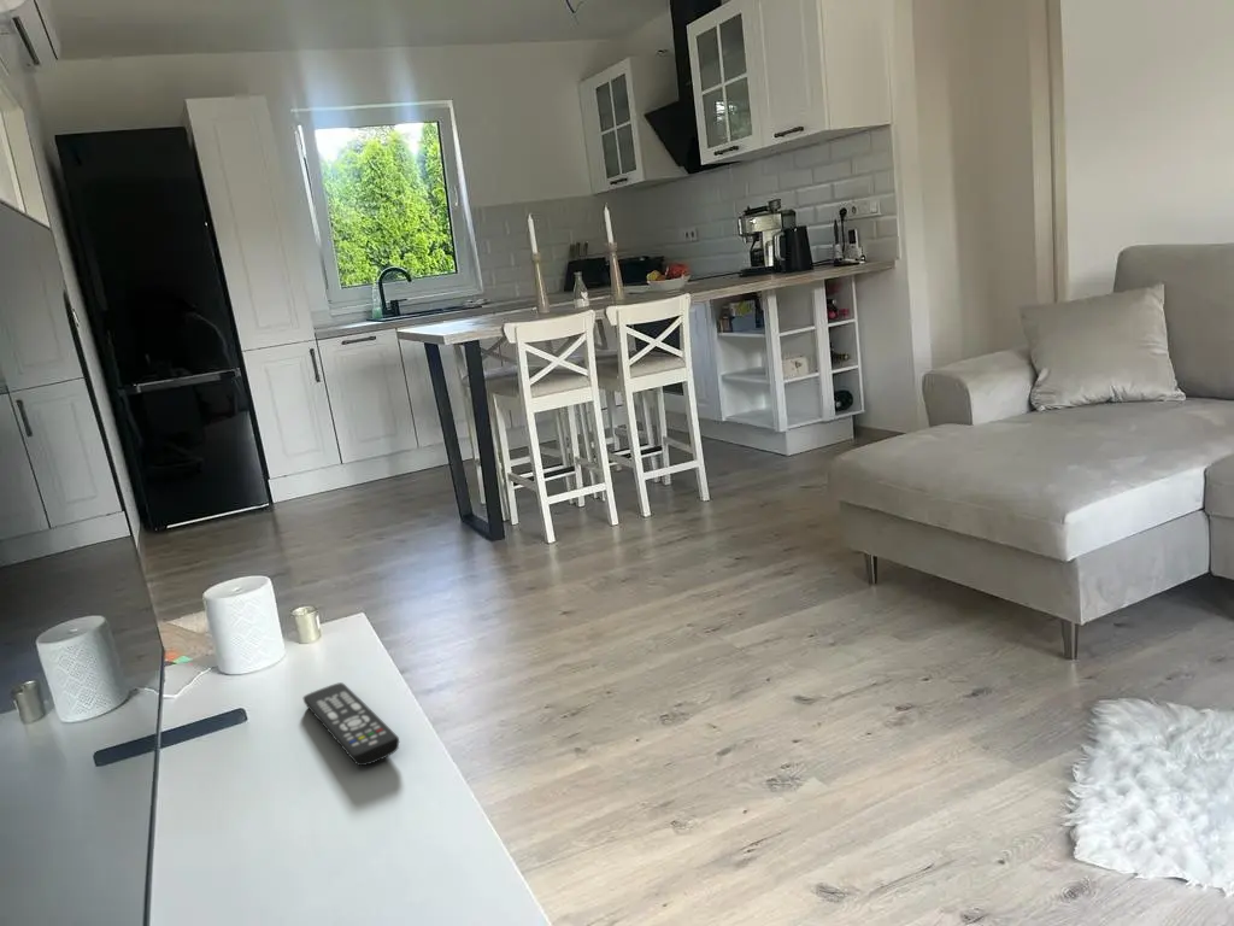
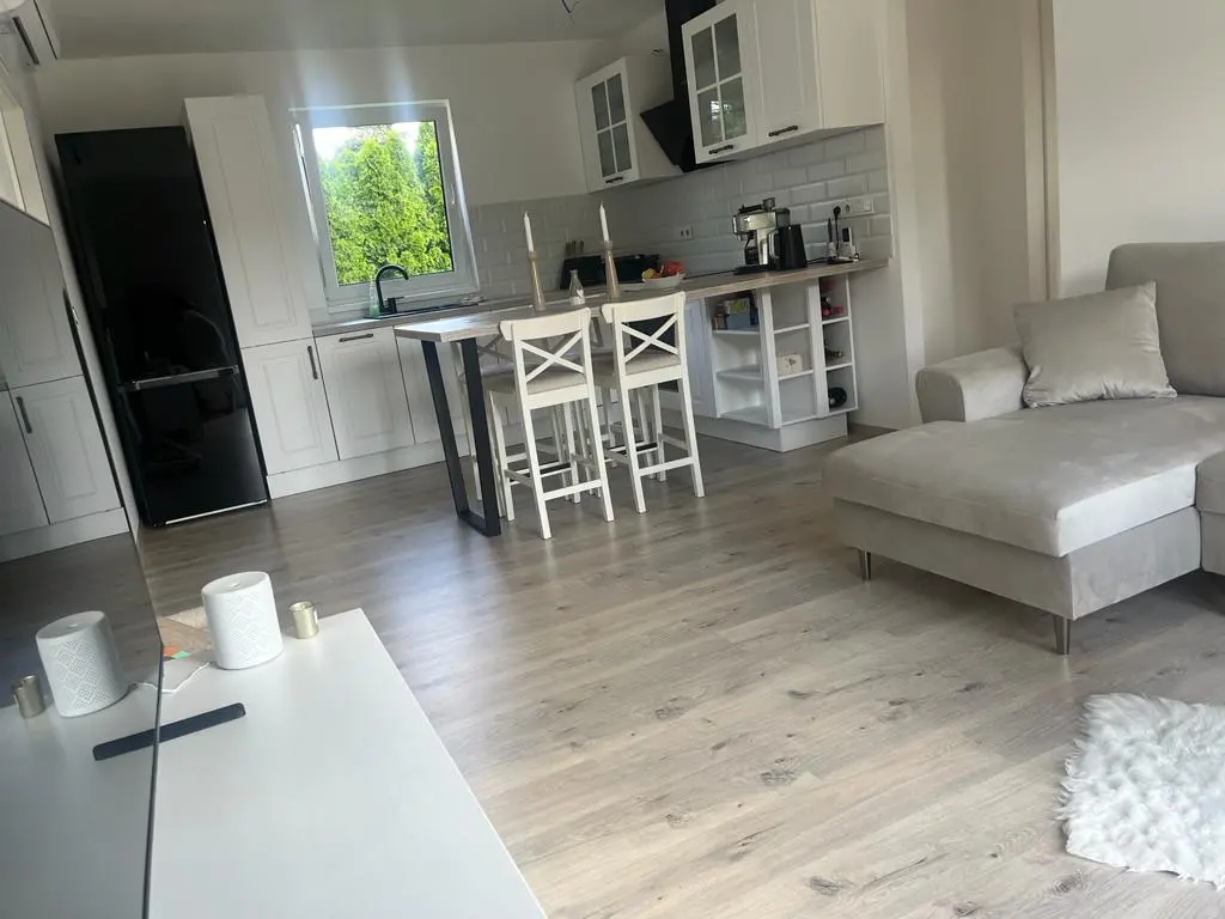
- remote control [301,681,400,767]
